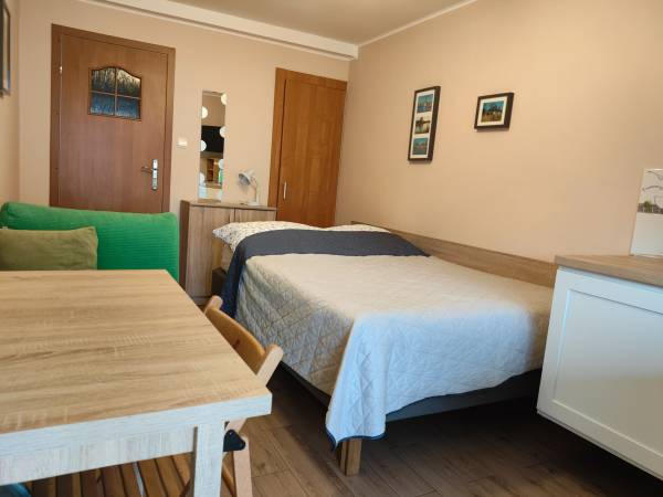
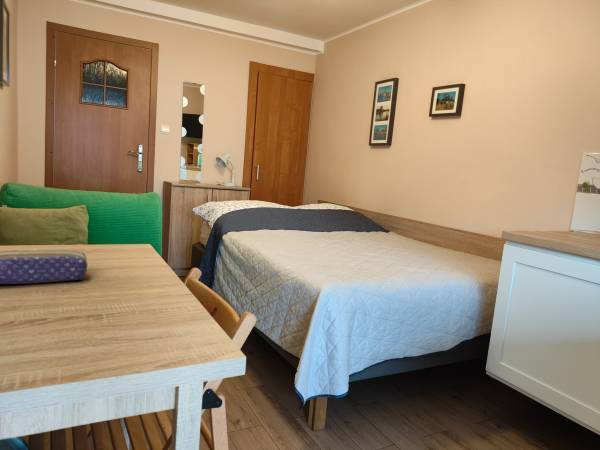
+ pencil case [0,249,89,285]
